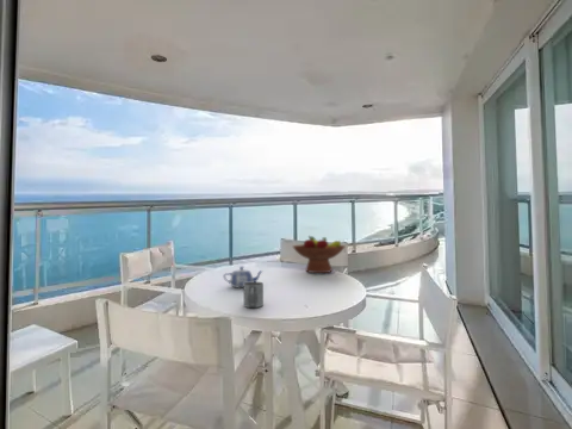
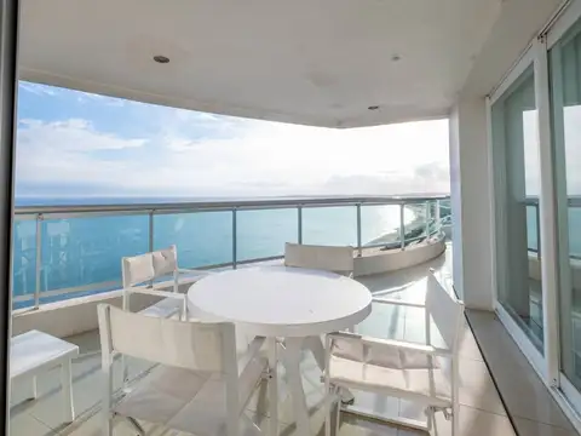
- teapot [223,266,265,288]
- mug [243,281,265,309]
- fruit bowl [291,235,347,274]
